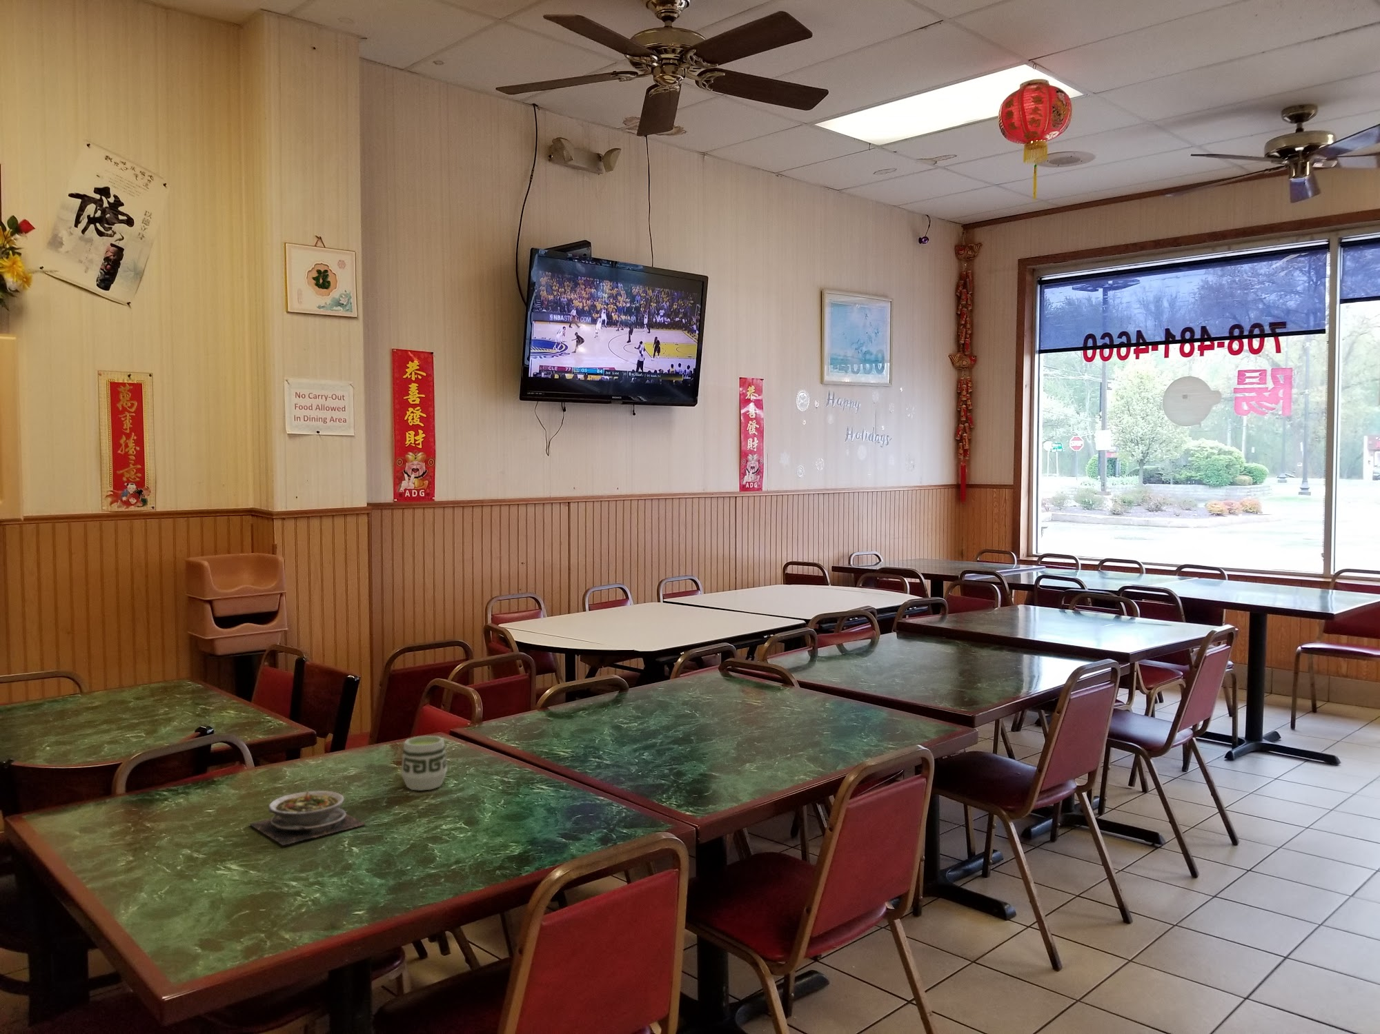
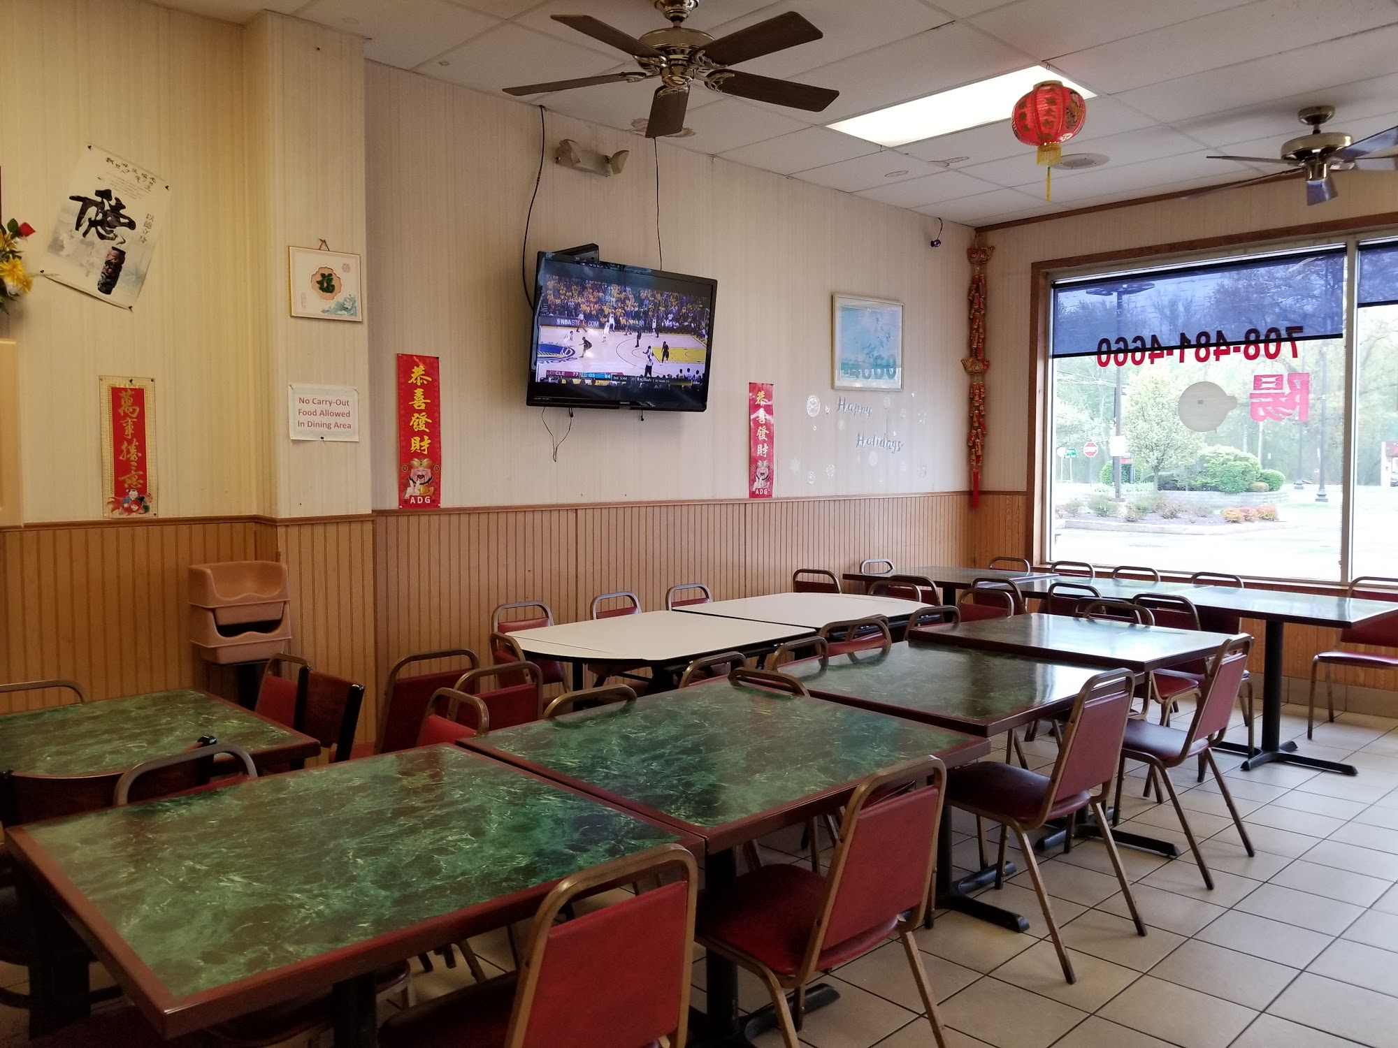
- soup bowl [249,790,367,846]
- cup [400,735,448,792]
